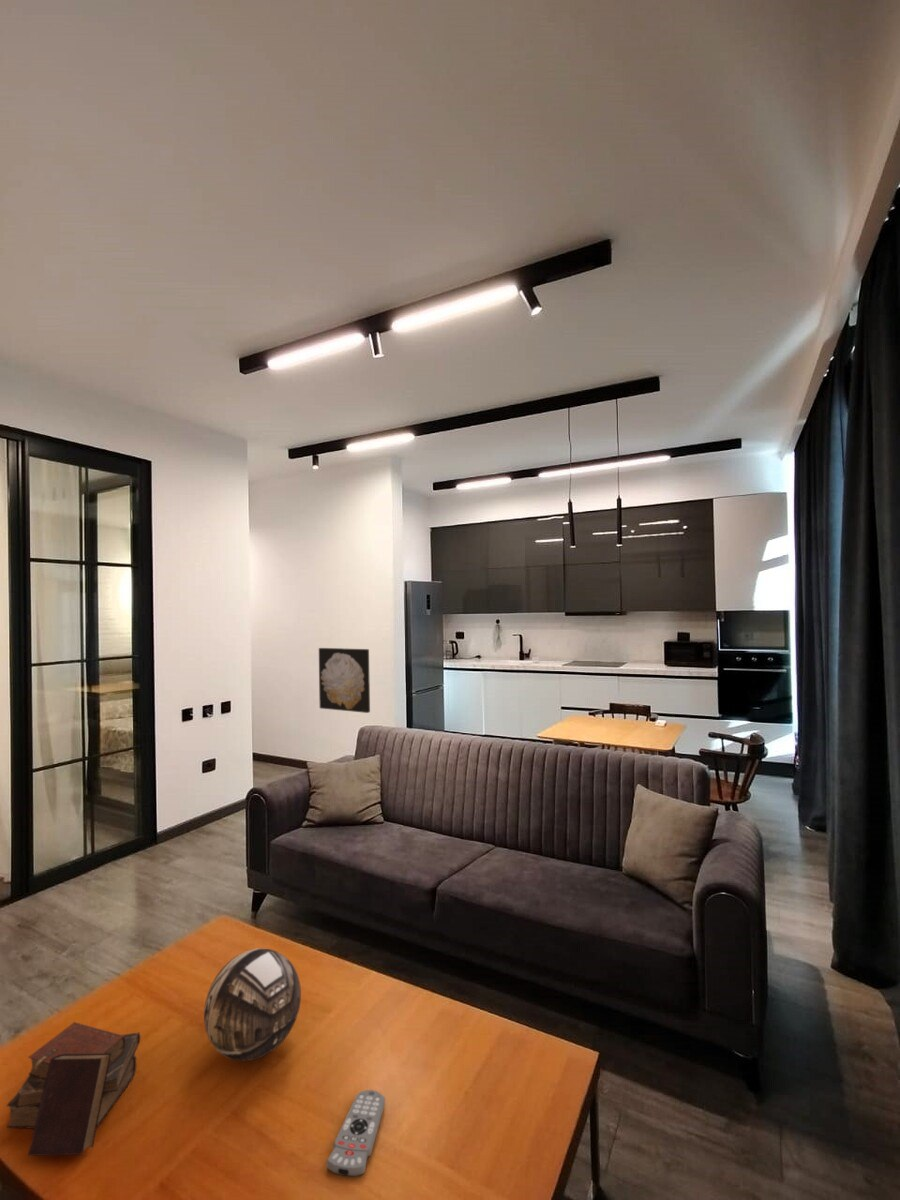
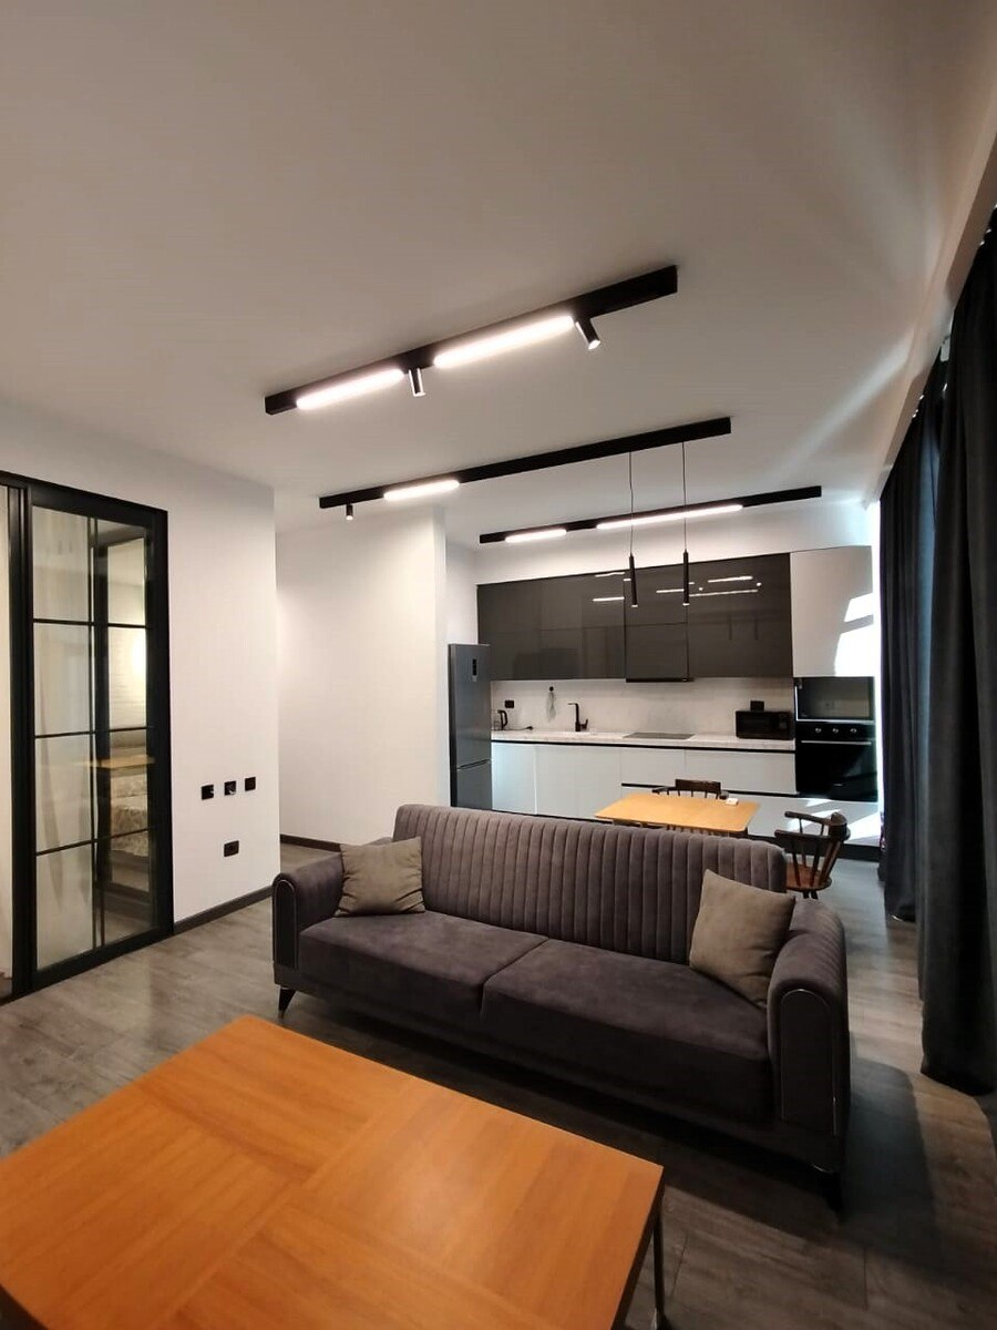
- book [5,1021,141,1157]
- remote control [325,1089,386,1178]
- wall art [318,647,371,714]
- decorative bowl [203,947,302,1062]
